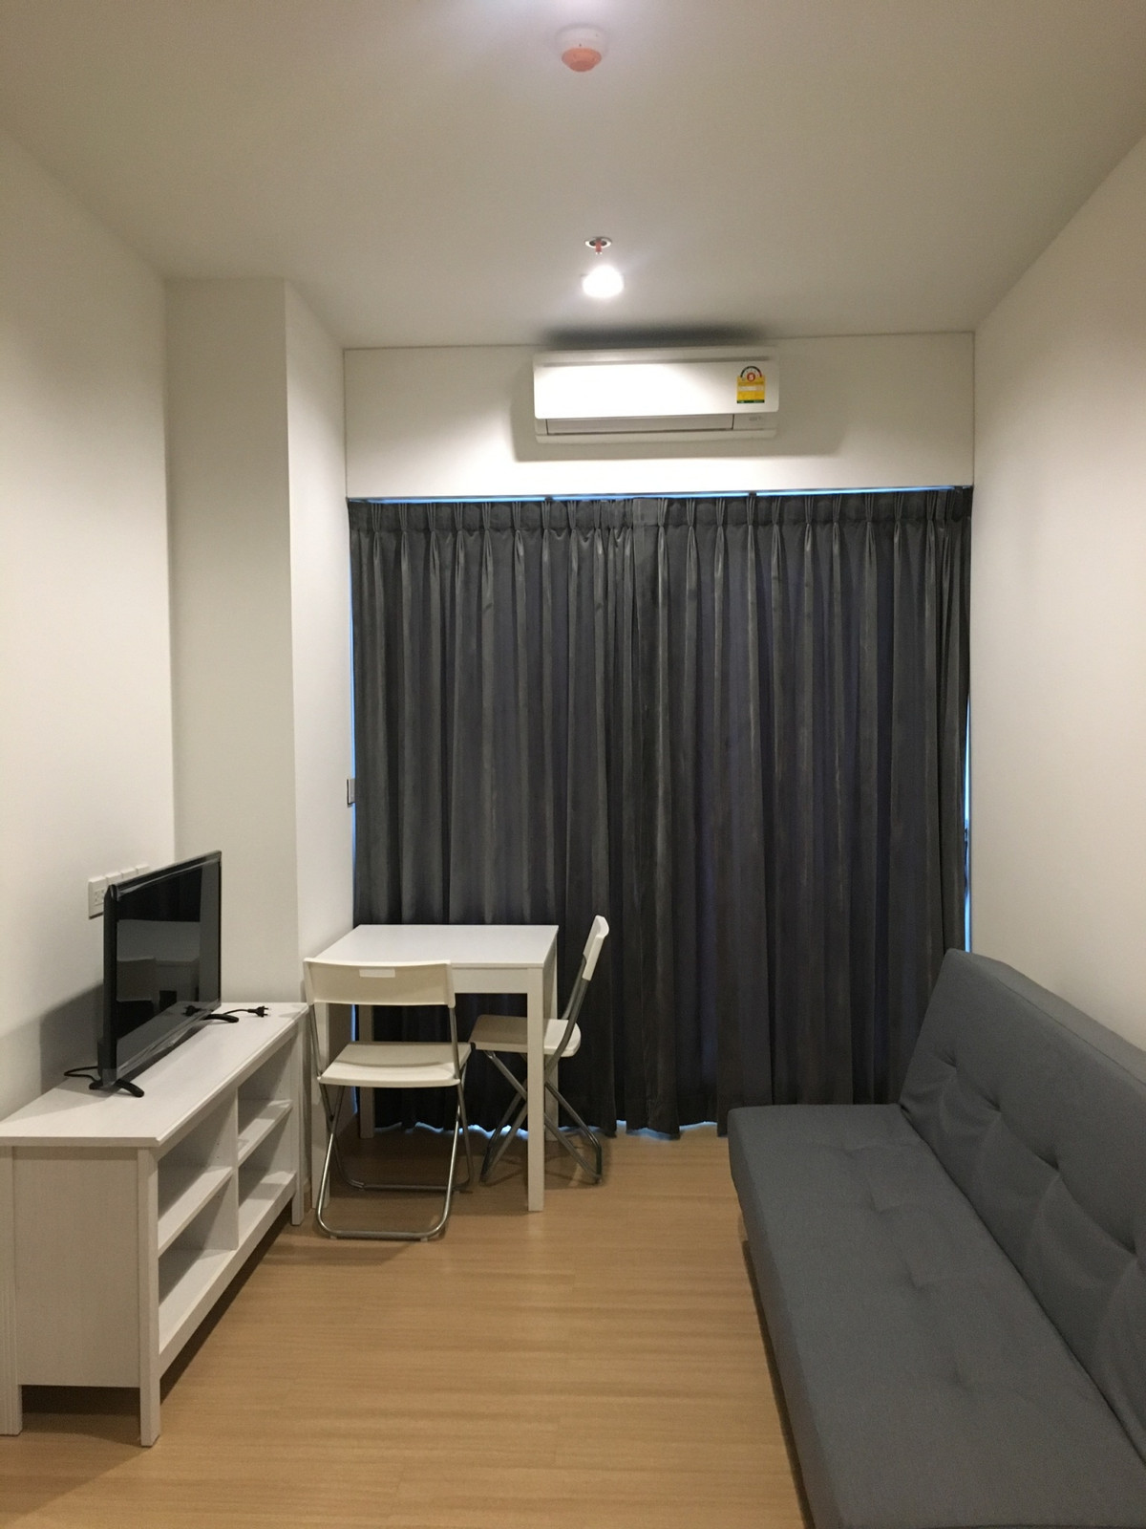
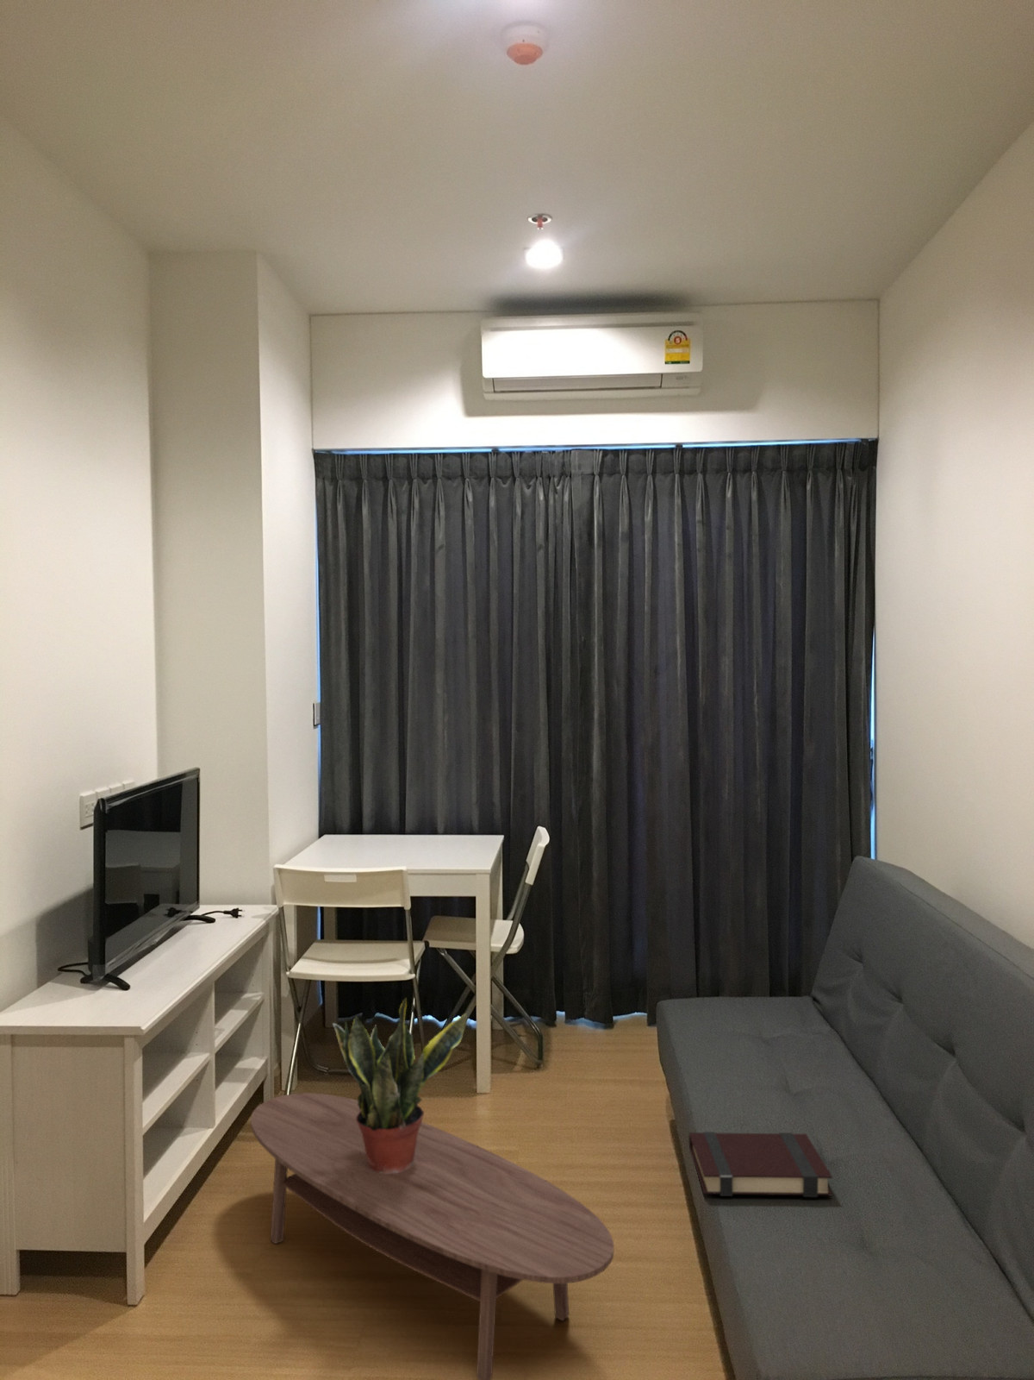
+ potted plant [331,998,469,1174]
+ coffee table [250,1092,615,1380]
+ book [688,1131,833,1199]
